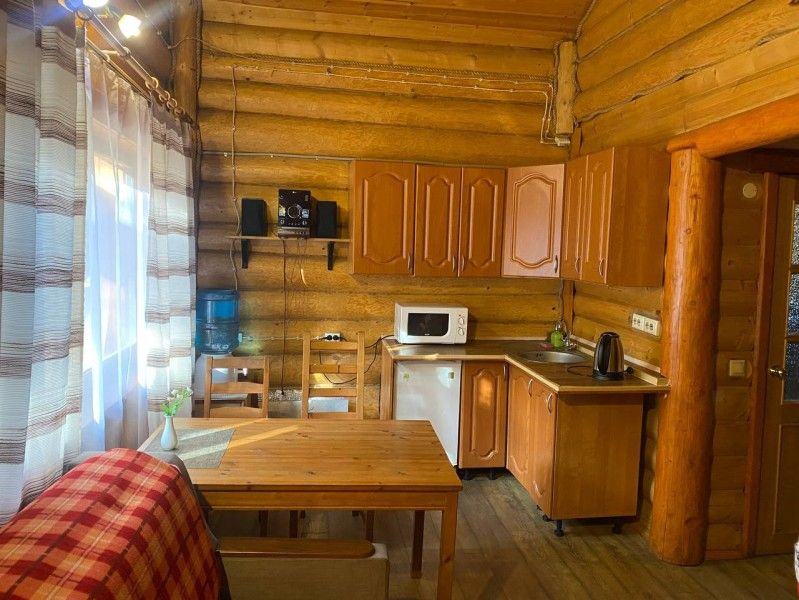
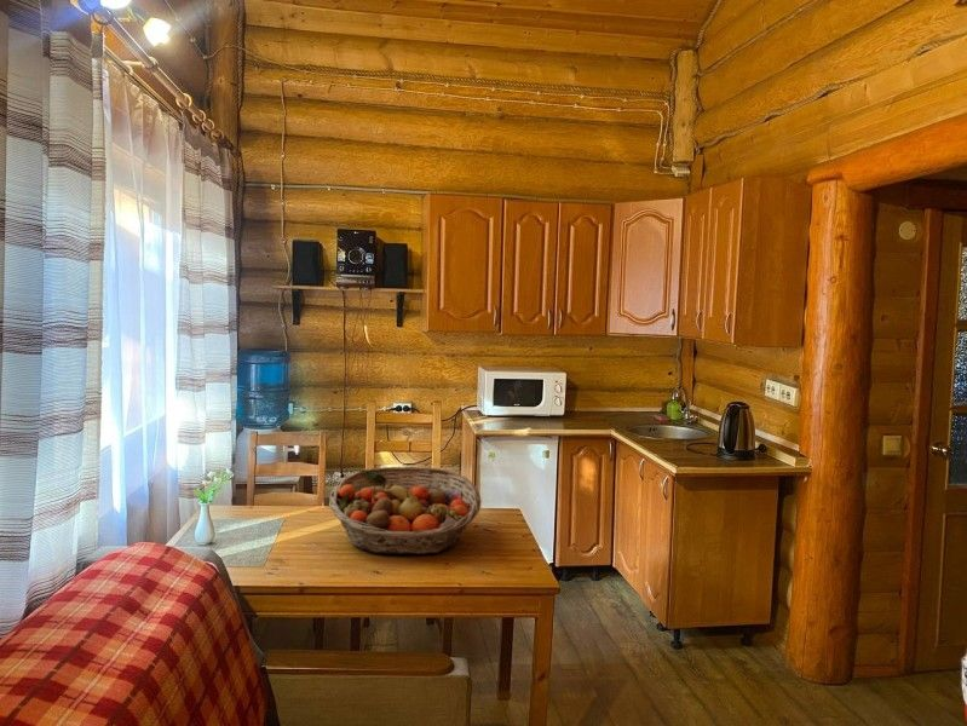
+ fruit basket [328,466,483,555]
